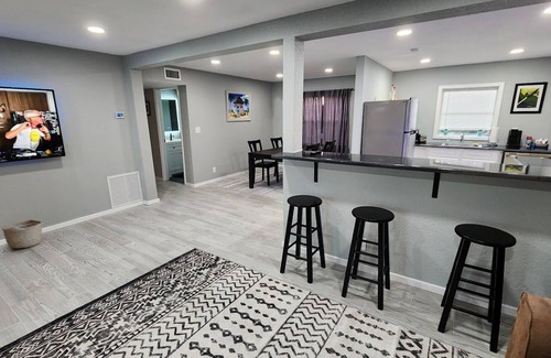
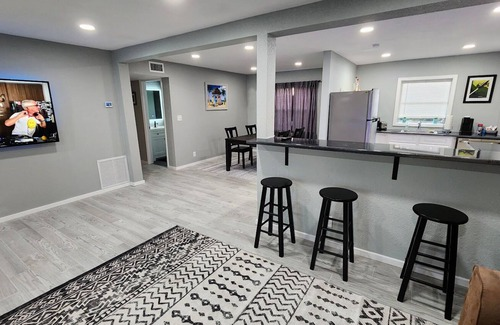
- basket [1,218,43,249]
